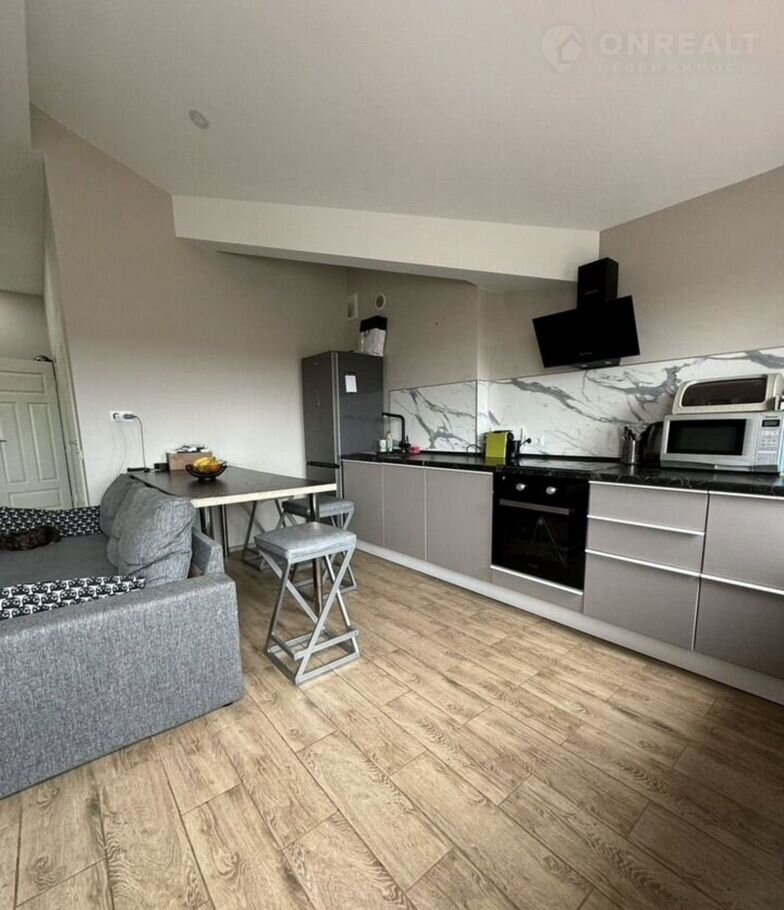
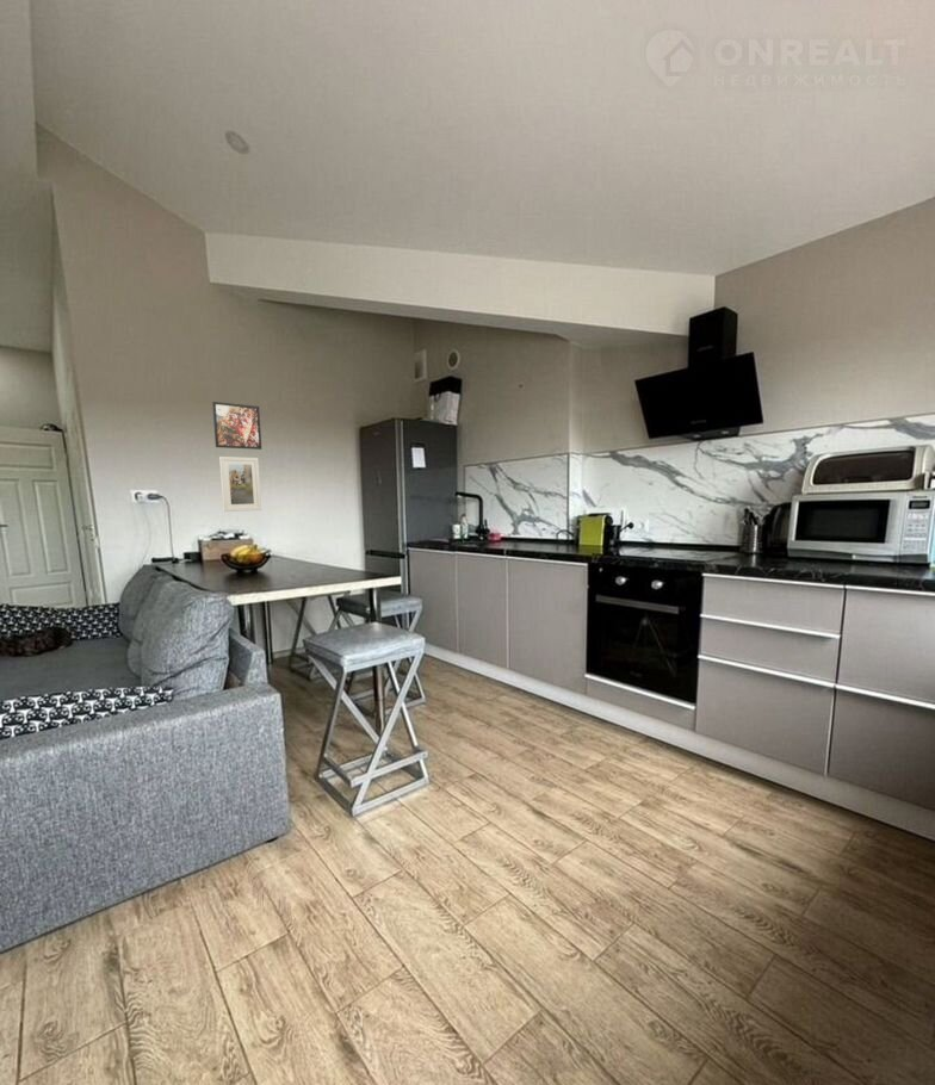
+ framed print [211,401,262,451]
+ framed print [218,455,262,513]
